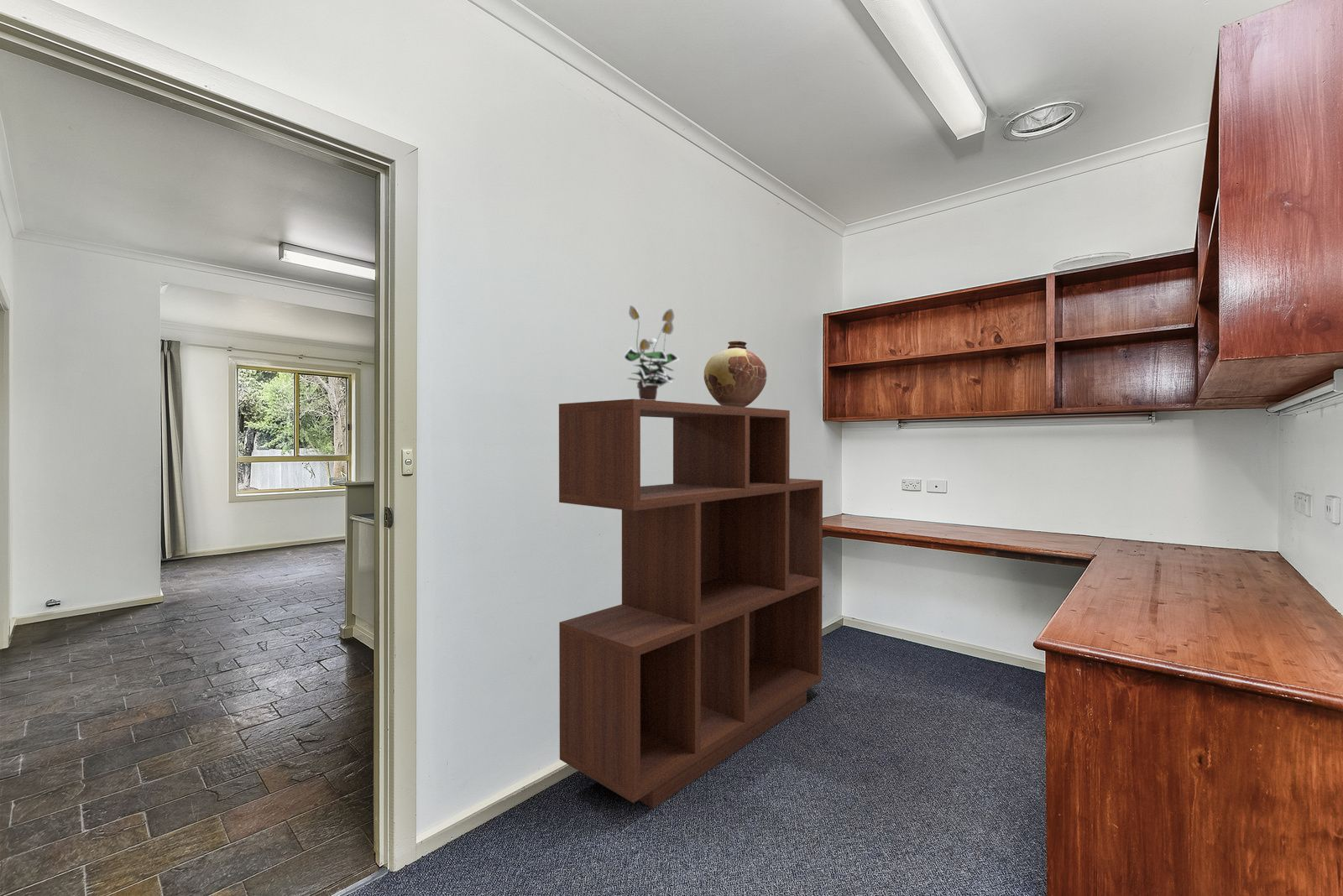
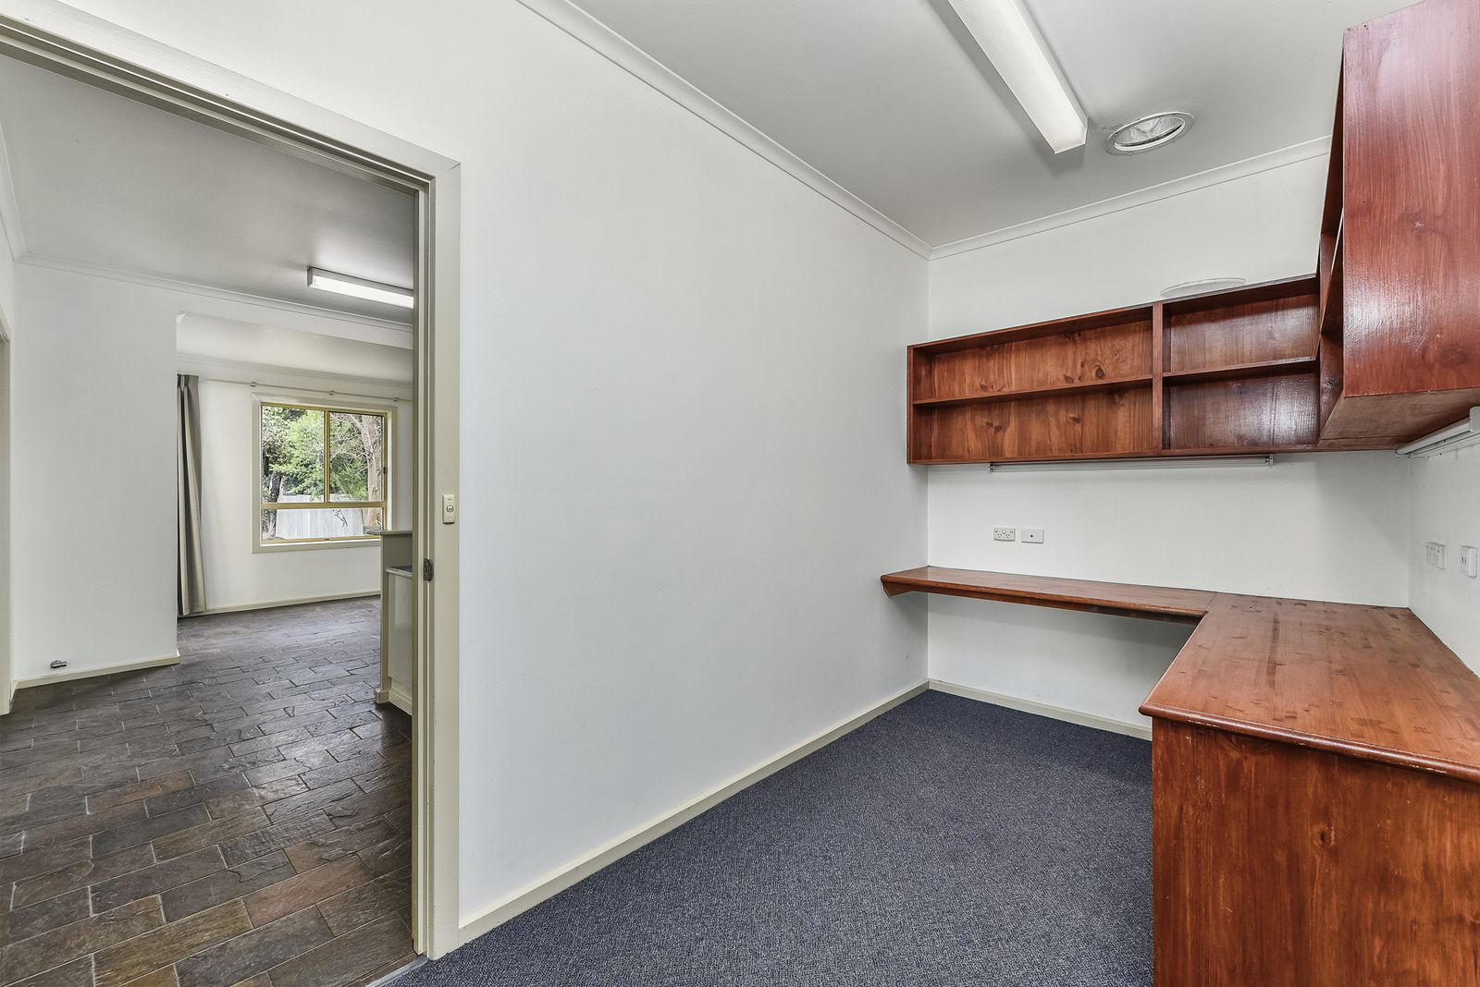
- bookcase [558,399,823,810]
- potted plant [623,305,681,400]
- vase [703,340,767,407]
